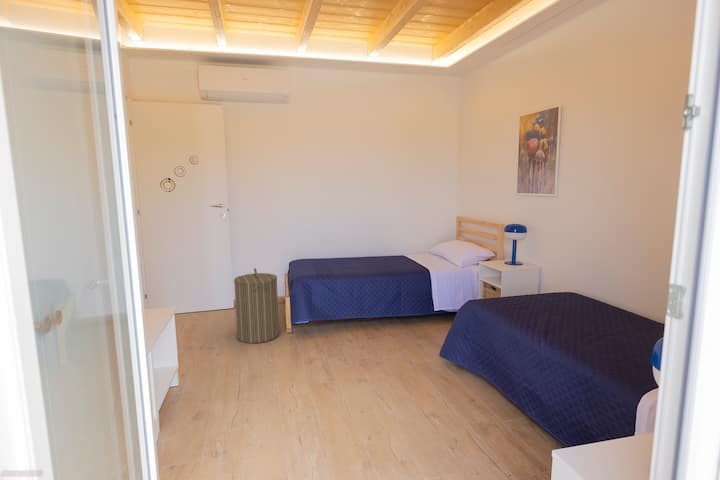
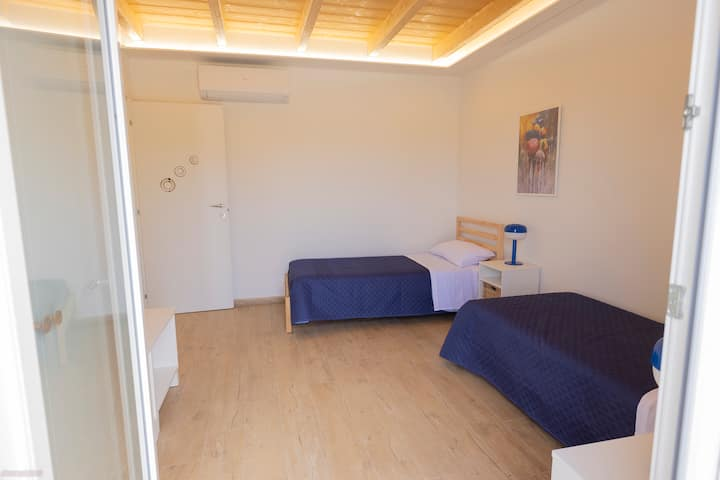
- laundry hamper [233,267,280,344]
